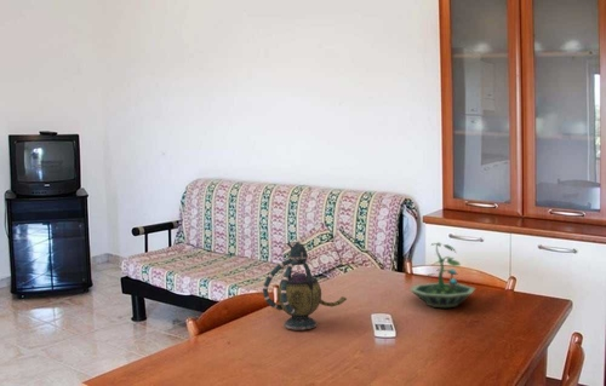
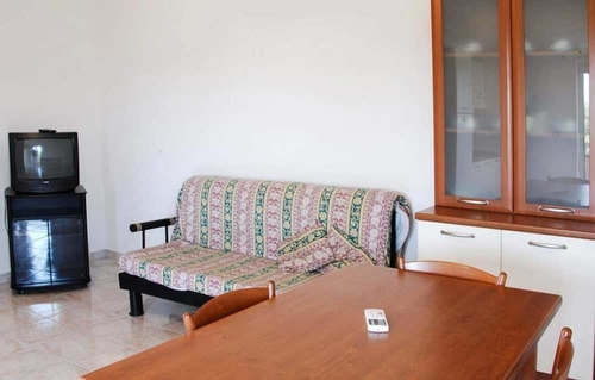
- terrarium [408,241,476,309]
- teapot [262,241,348,330]
